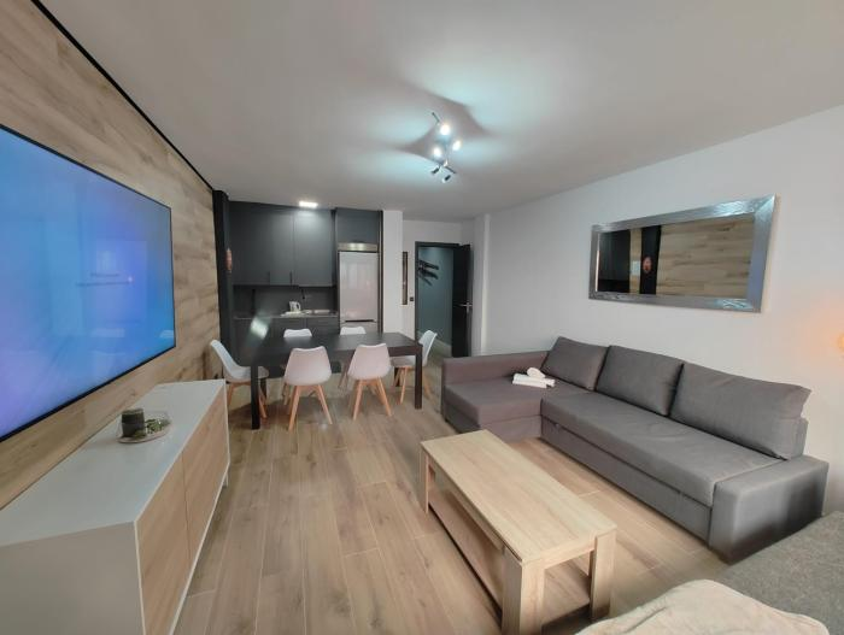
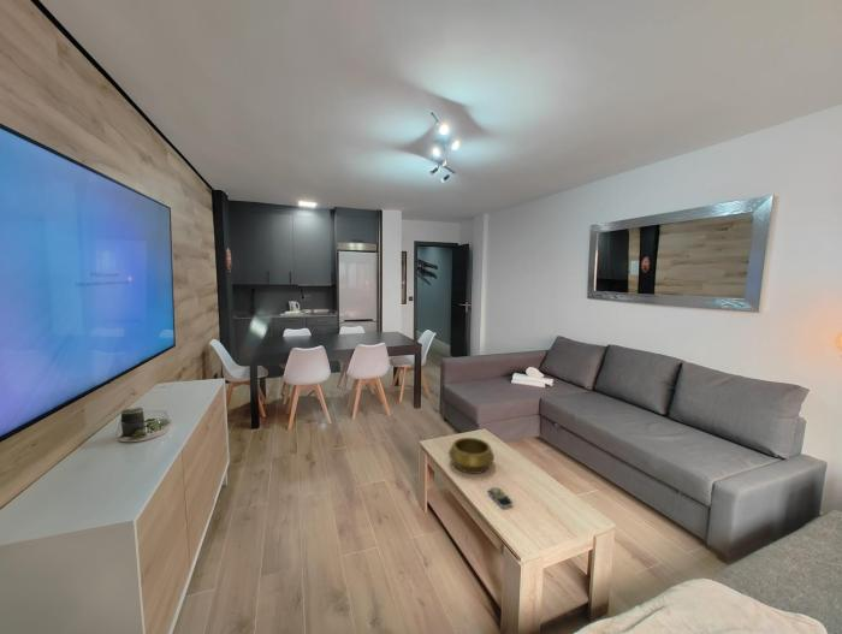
+ remote control [487,486,514,509]
+ decorative bowl [447,437,496,475]
